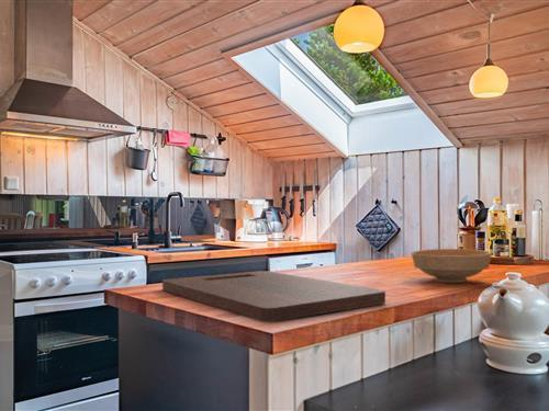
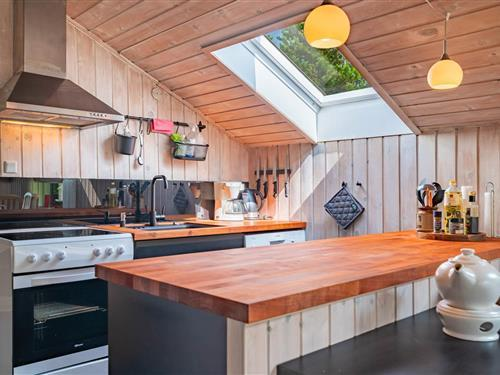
- cutting board [161,270,386,323]
- bowl [410,248,493,284]
